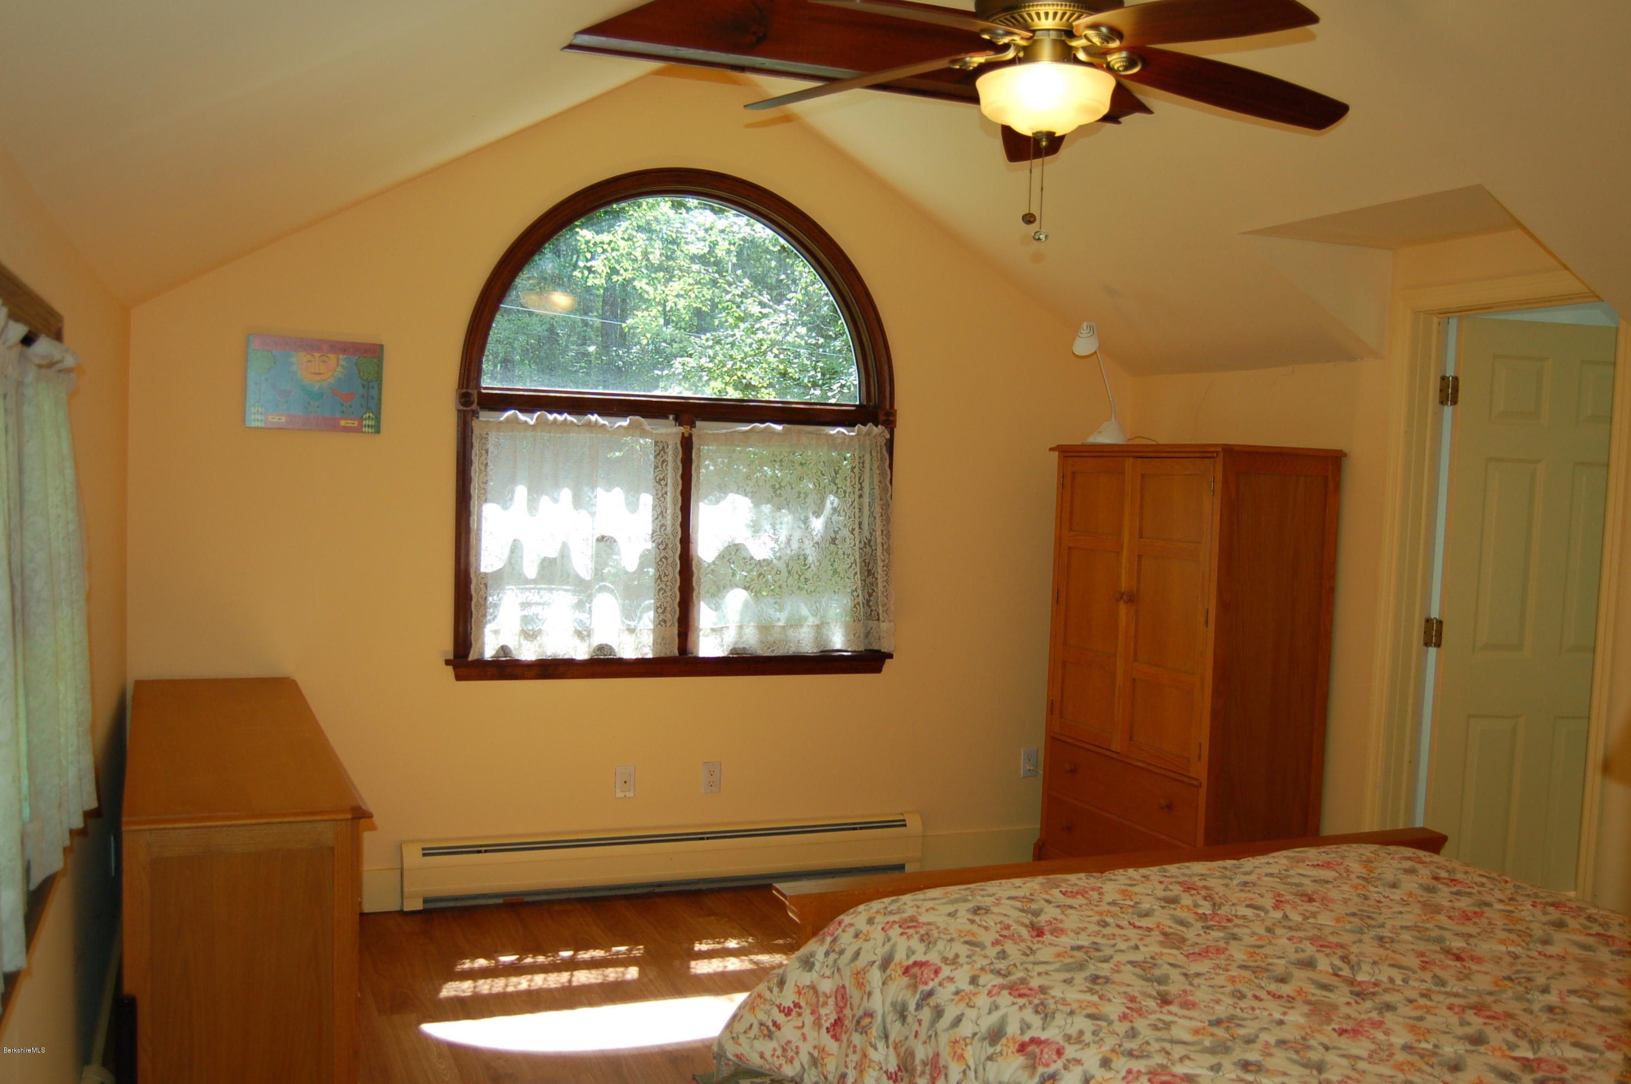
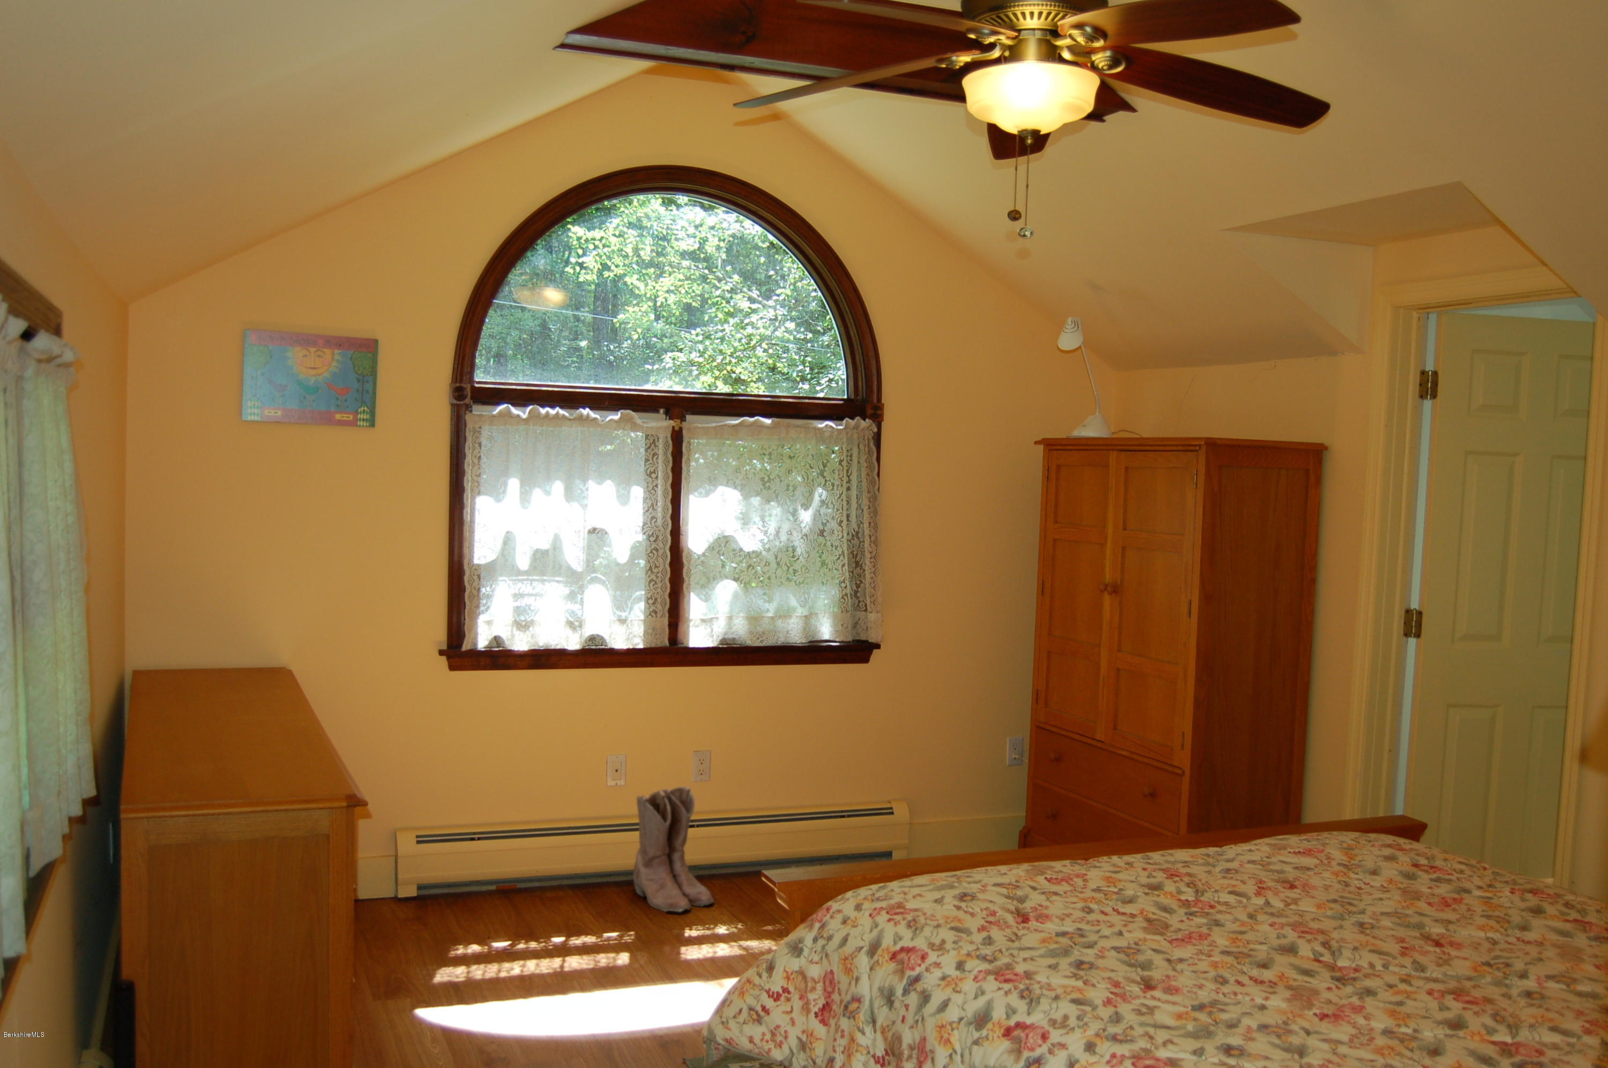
+ boots [632,786,715,913]
